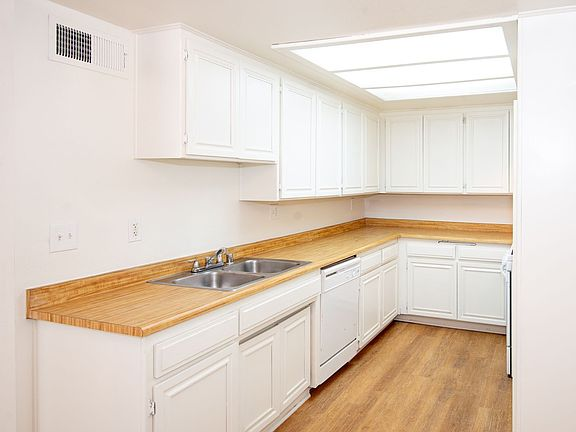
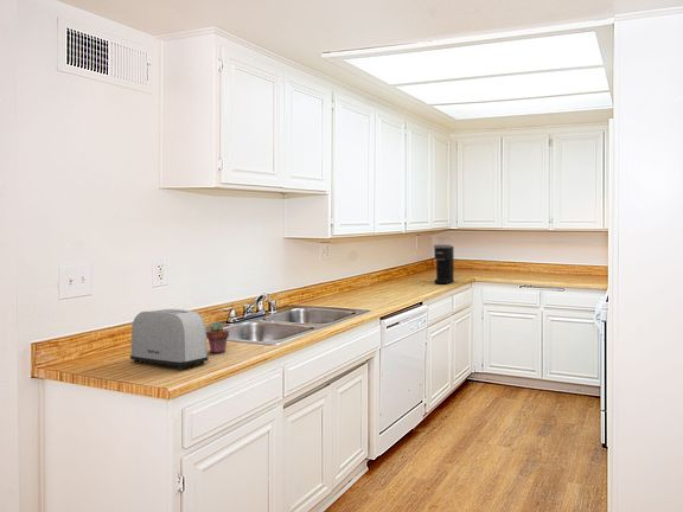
+ potted succulent [206,321,230,354]
+ toaster [129,308,210,370]
+ coffee maker [433,243,455,284]
